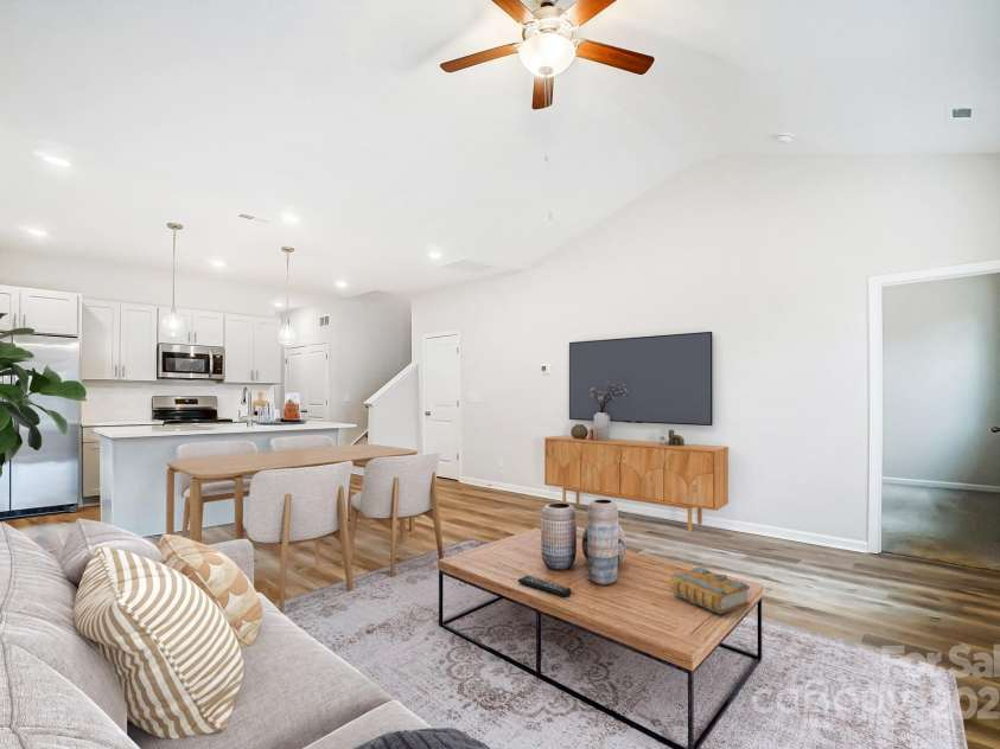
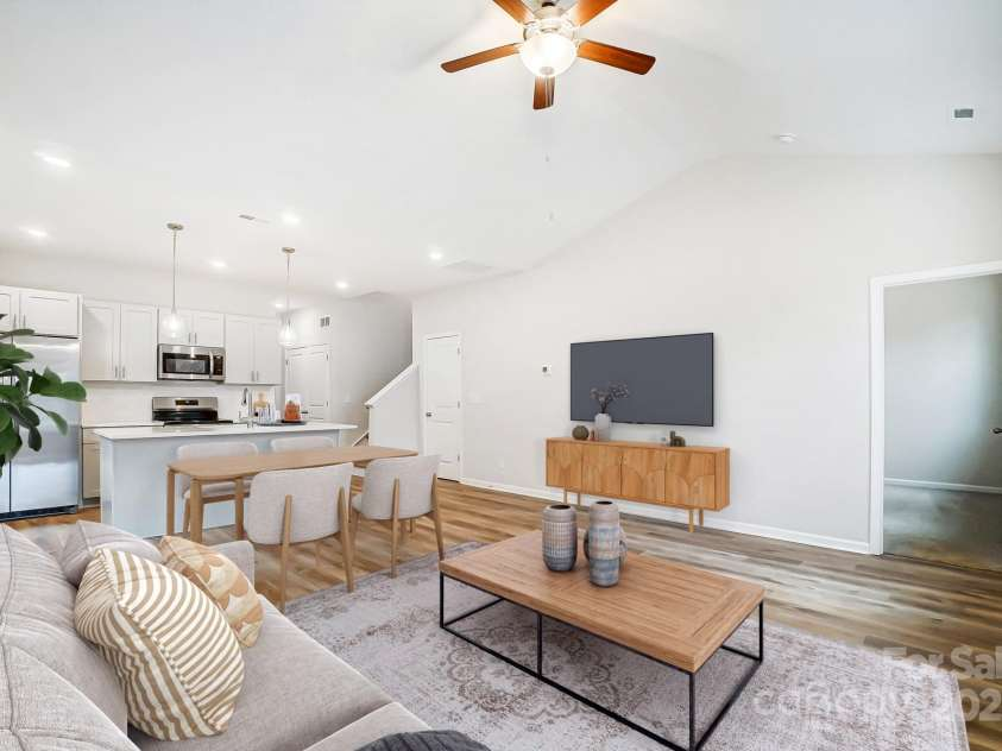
- book [668,566,751,615]
- remote control [517,575,572,597]
